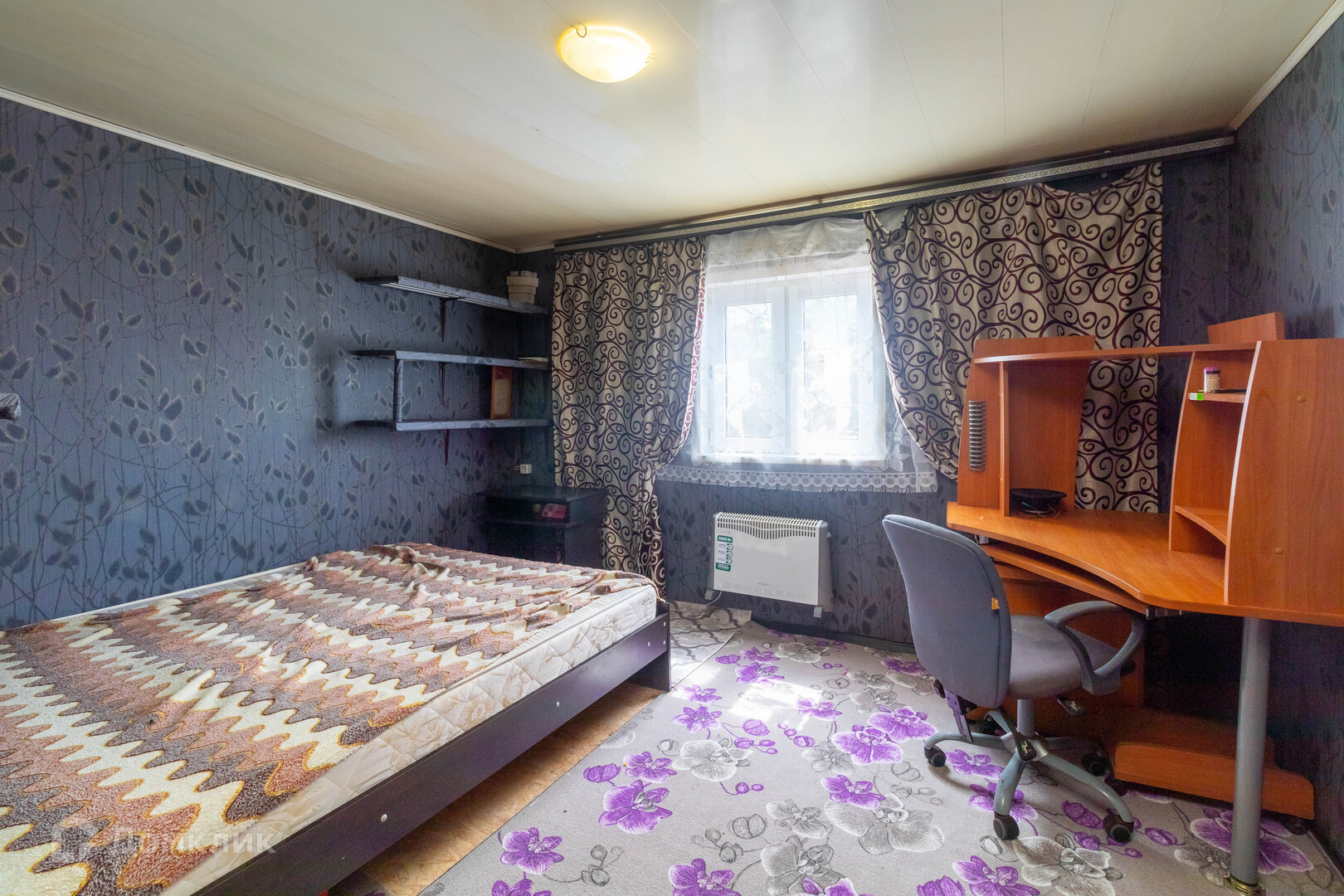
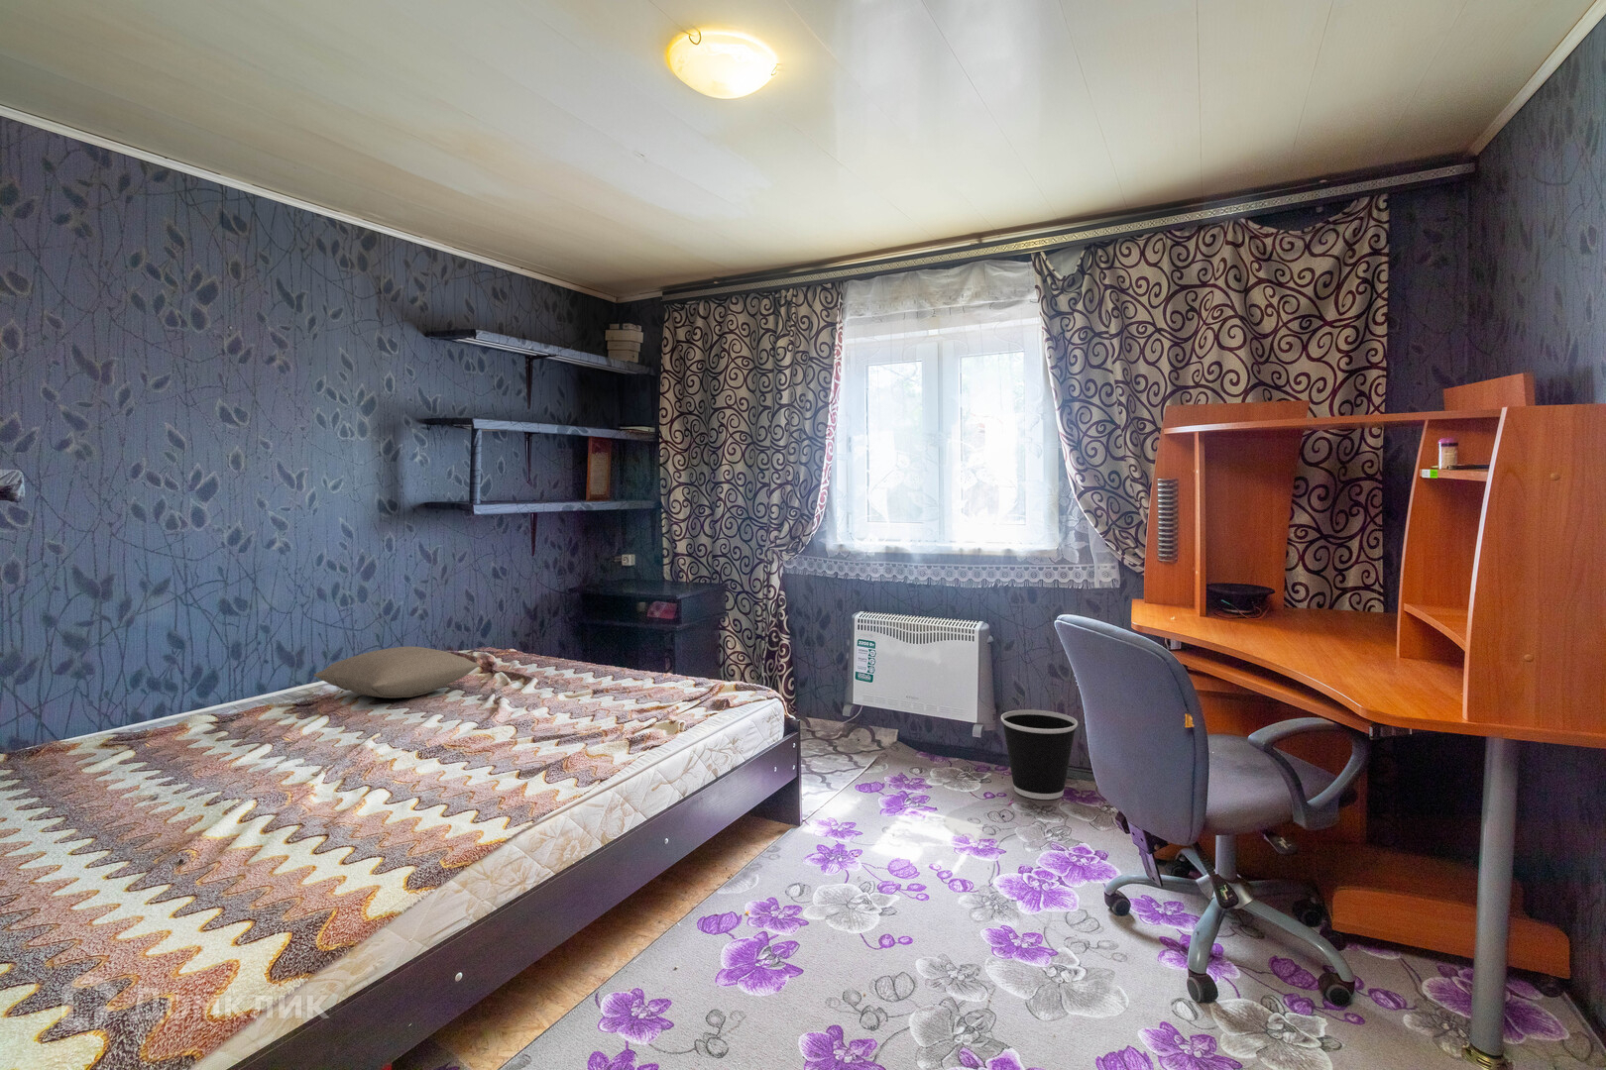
+ pillow [312,645,482,699]
+ wastebasket [1000,708,1079,800]
